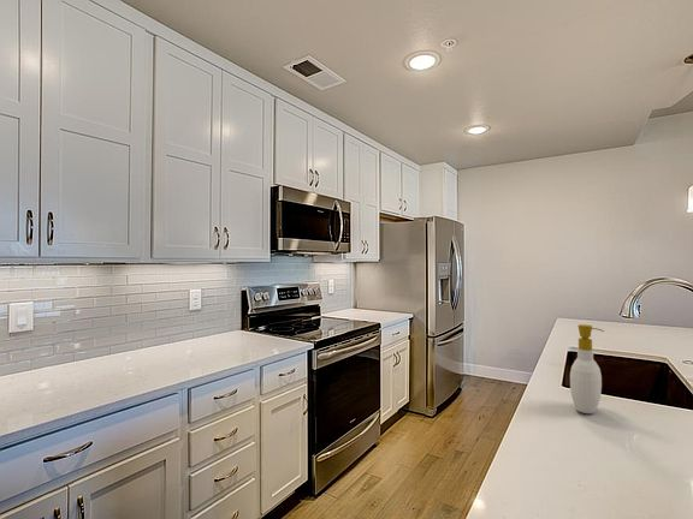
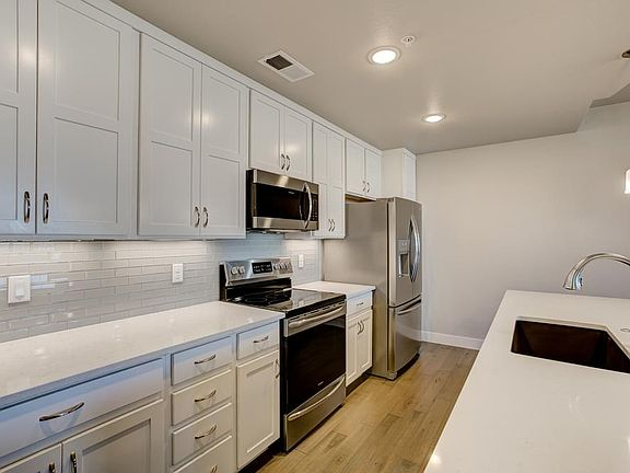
- soap bottle [569,323,605,414]
